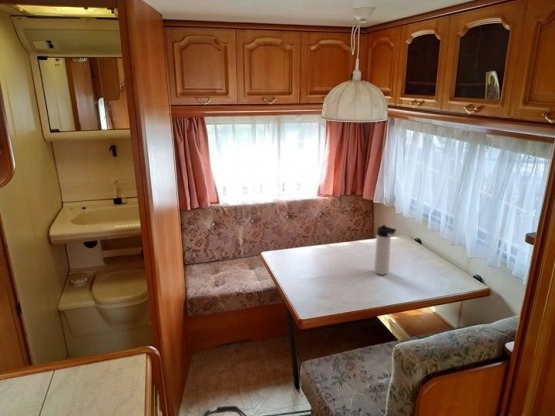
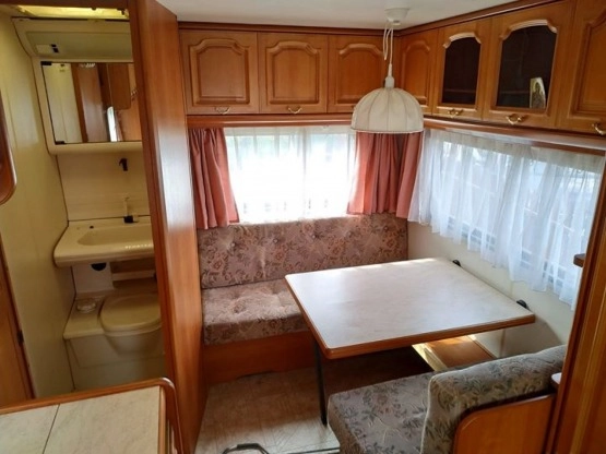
- thermos bottle [373,224,397,276]
